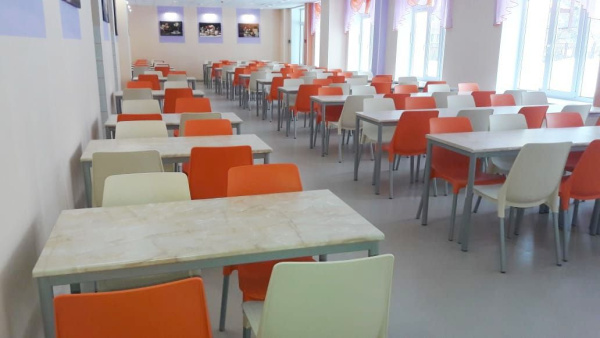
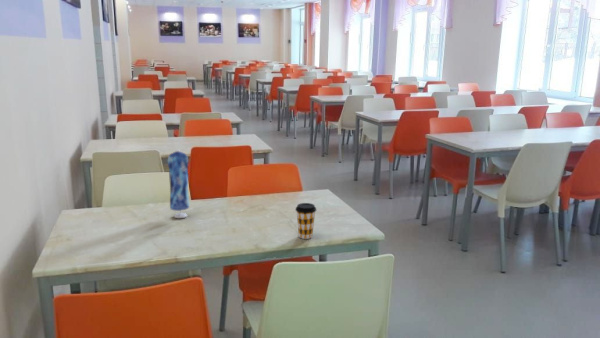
+ coffee cup [294,202,317,240]
+ dress [167,149,190,219]
